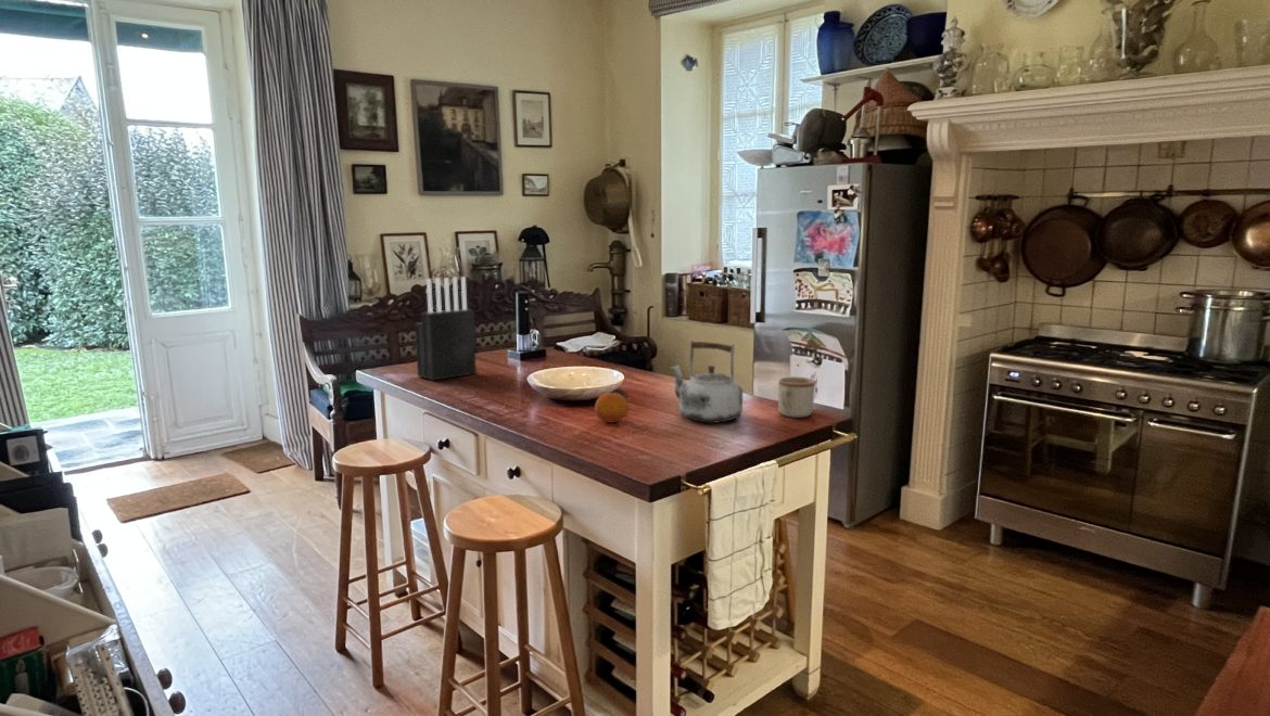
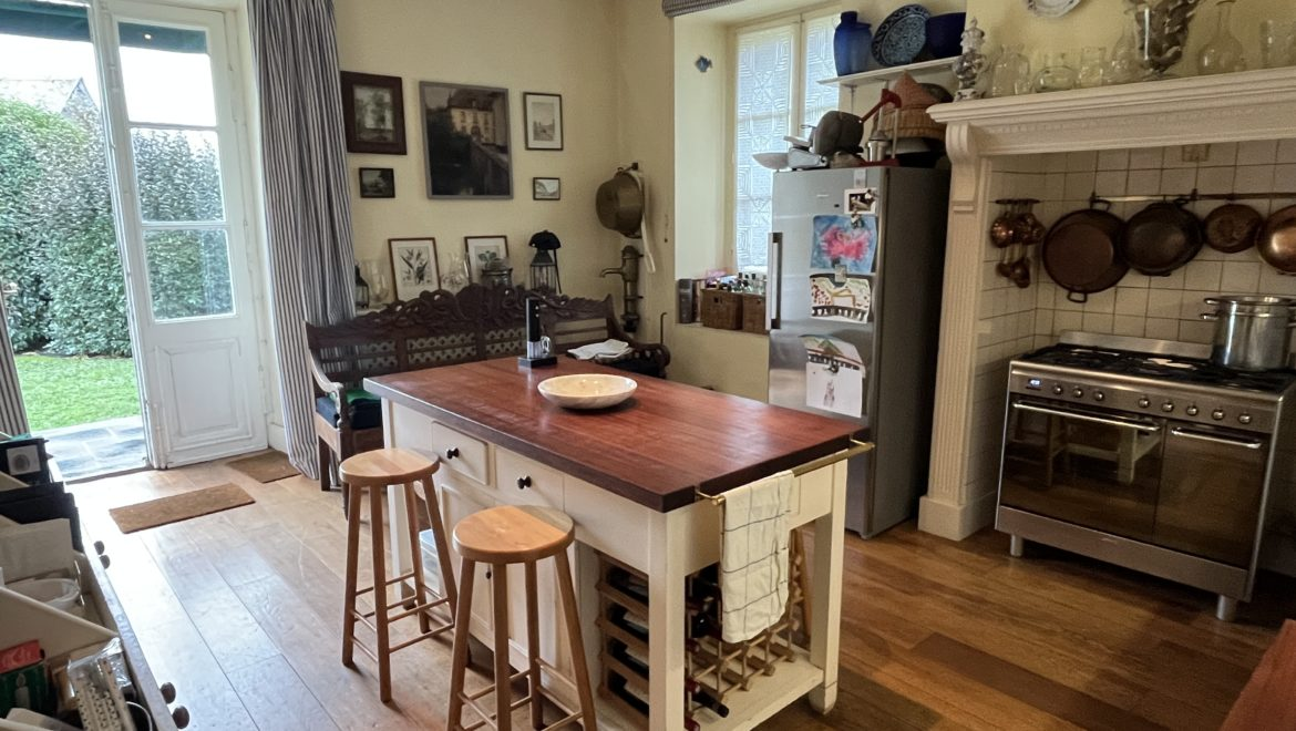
- fruit [594,392,630,423]
- kettle [671,338,744,424]
- mug [777,375,815,419]
- knife block [414,276,478,382]
